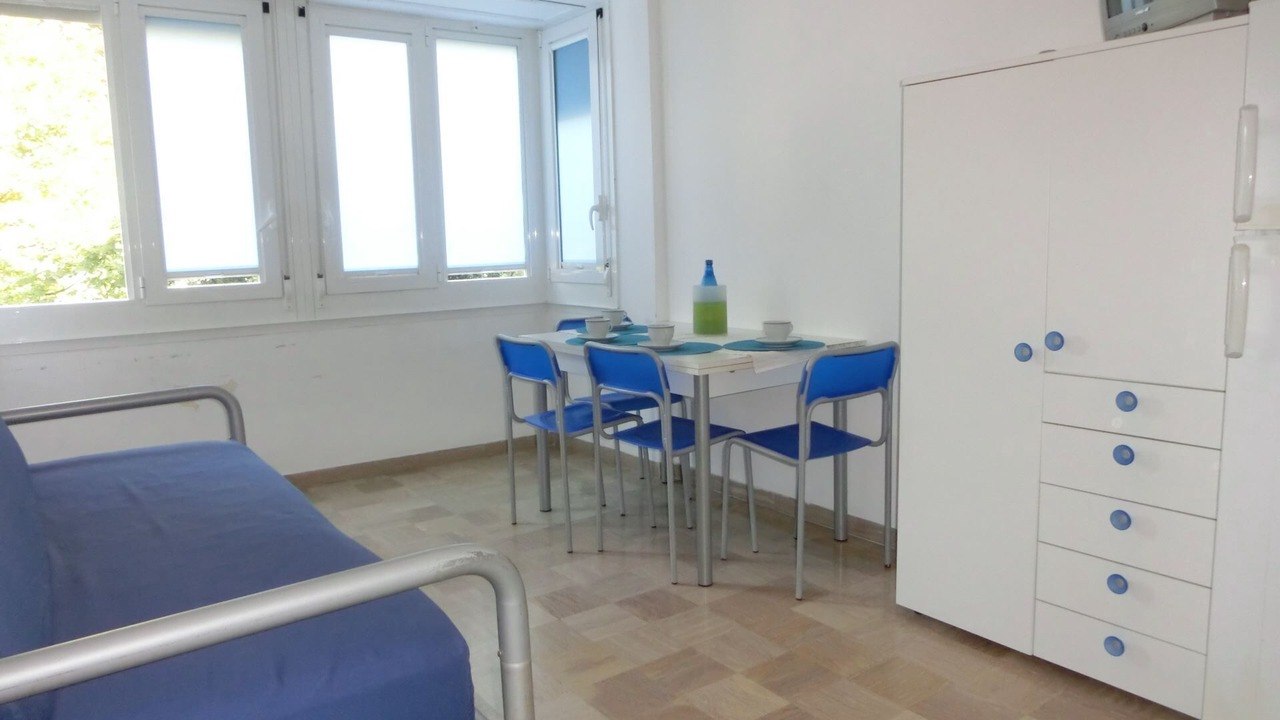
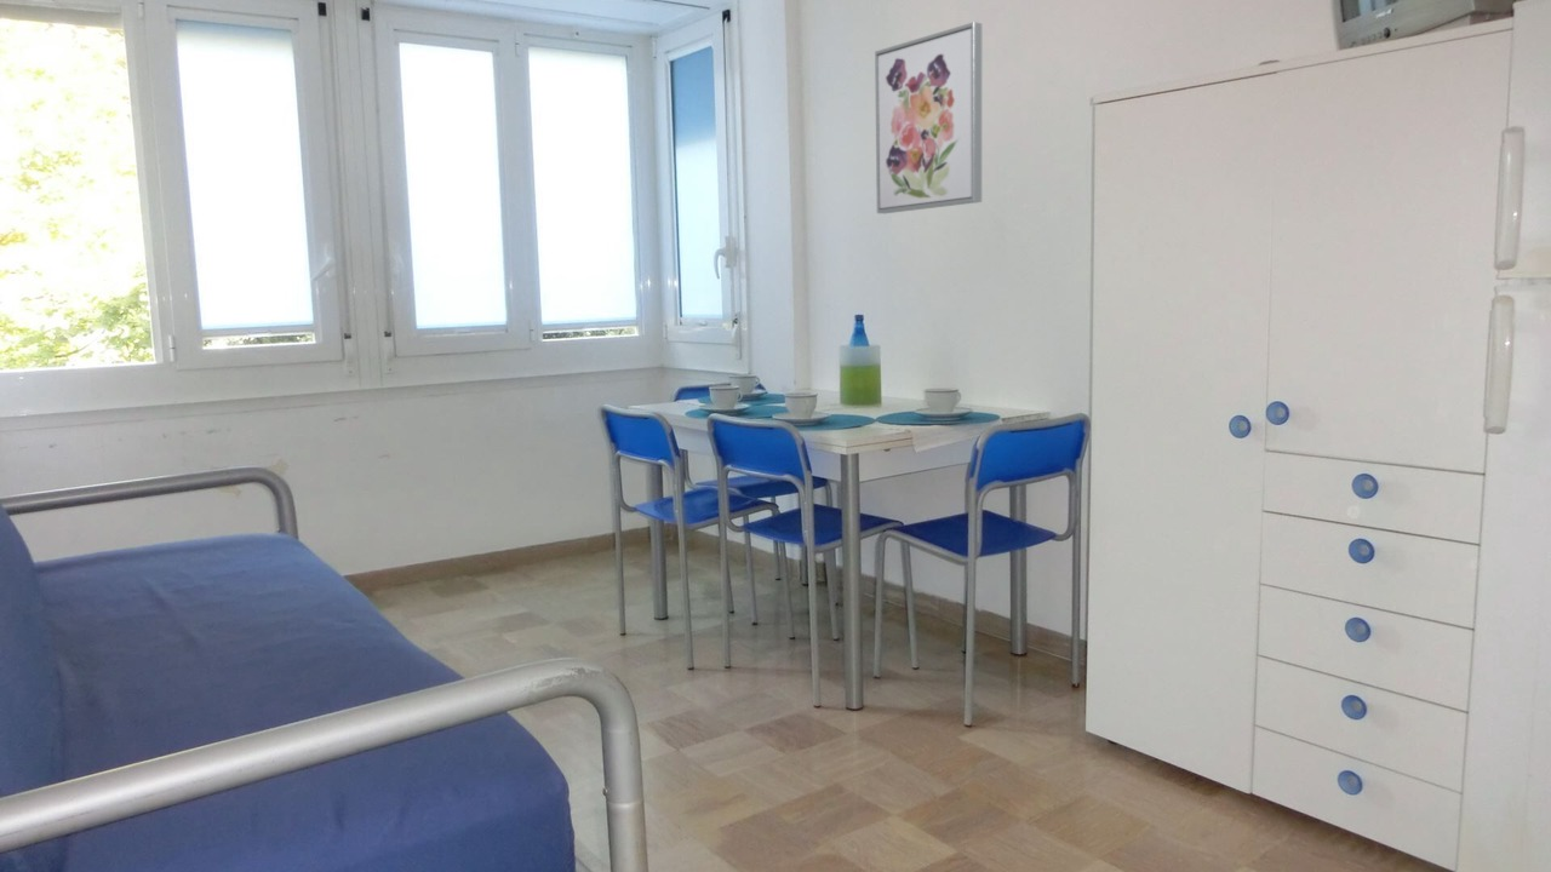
+ wall art [874,21,983,214]
